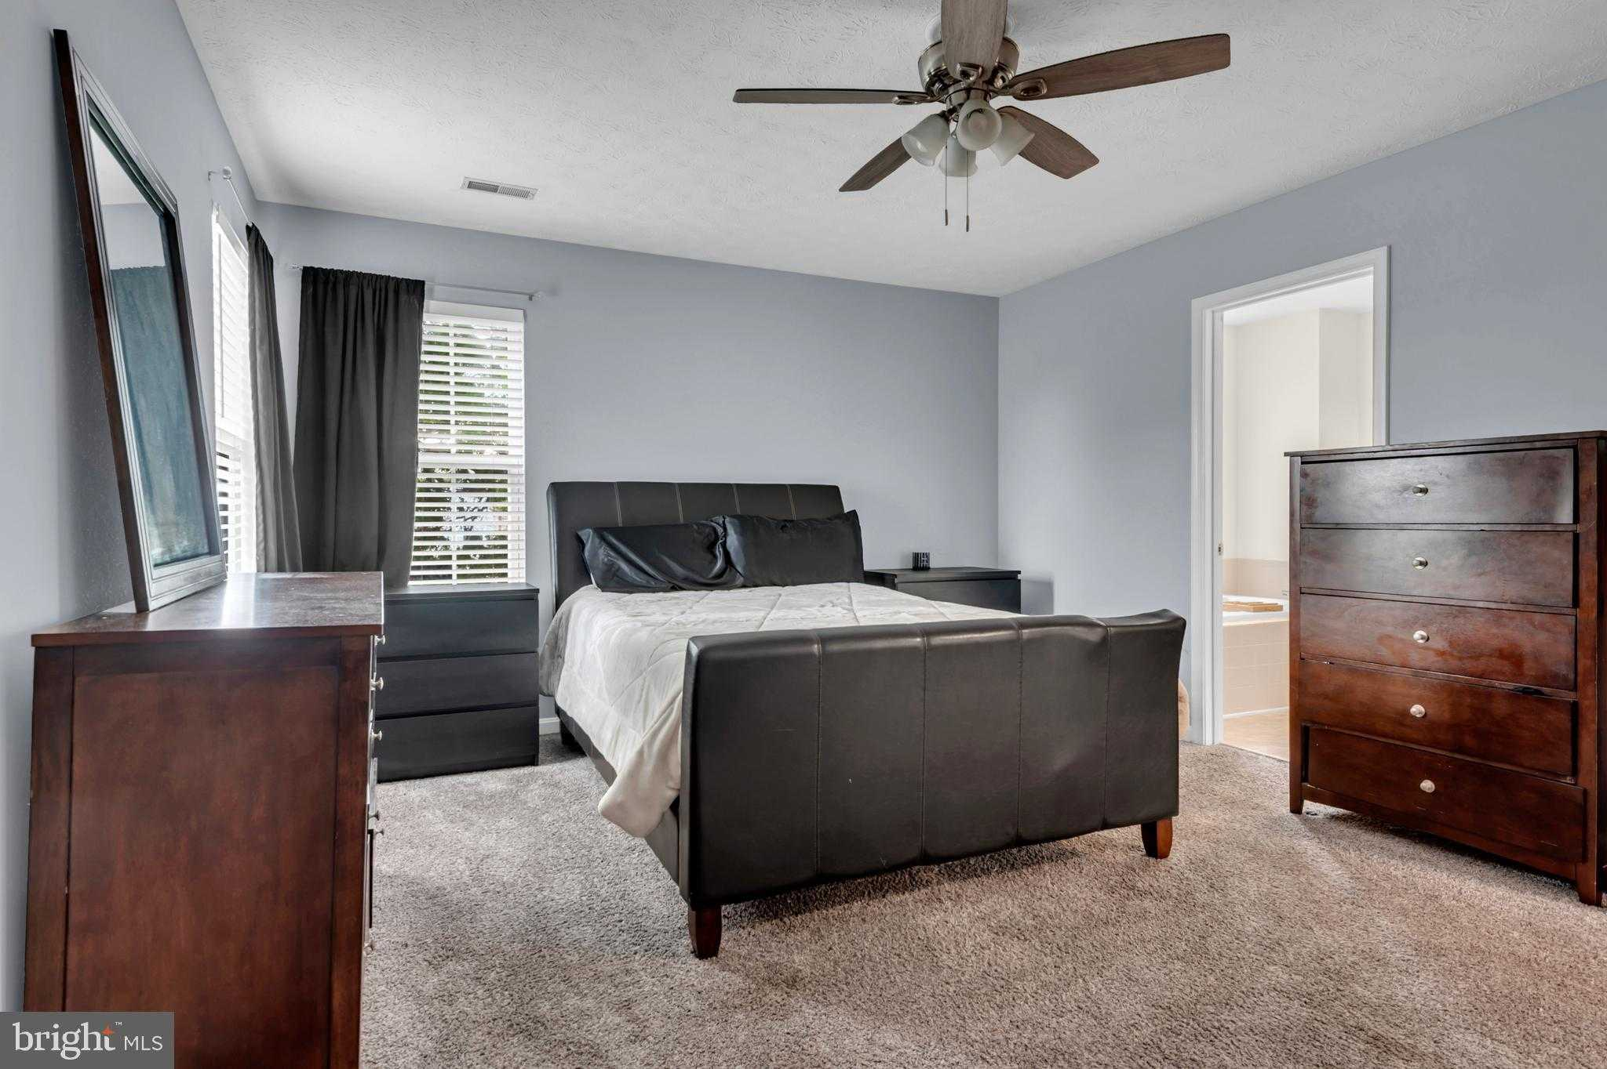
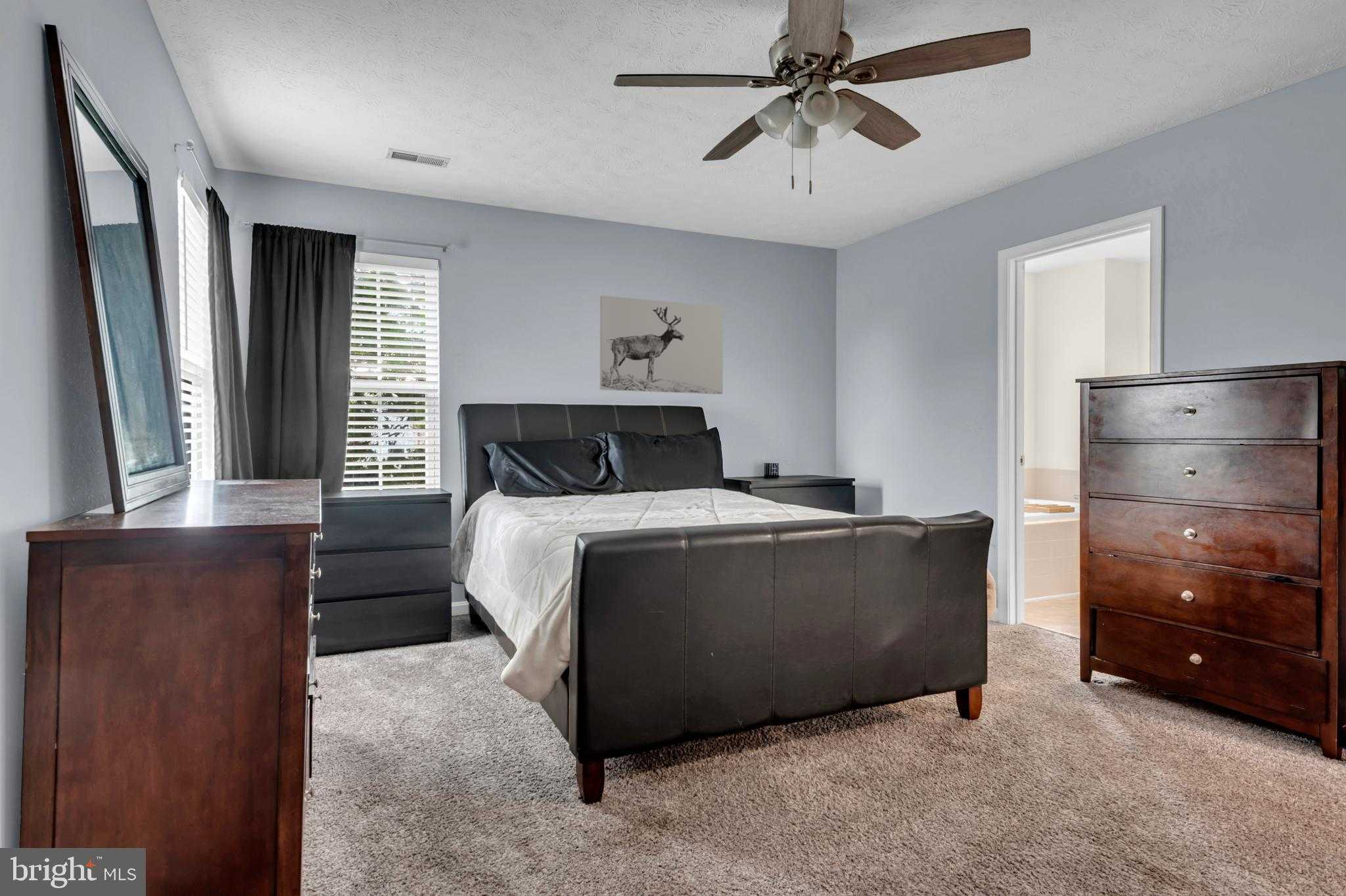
+ wall art [599,295,724,395]
